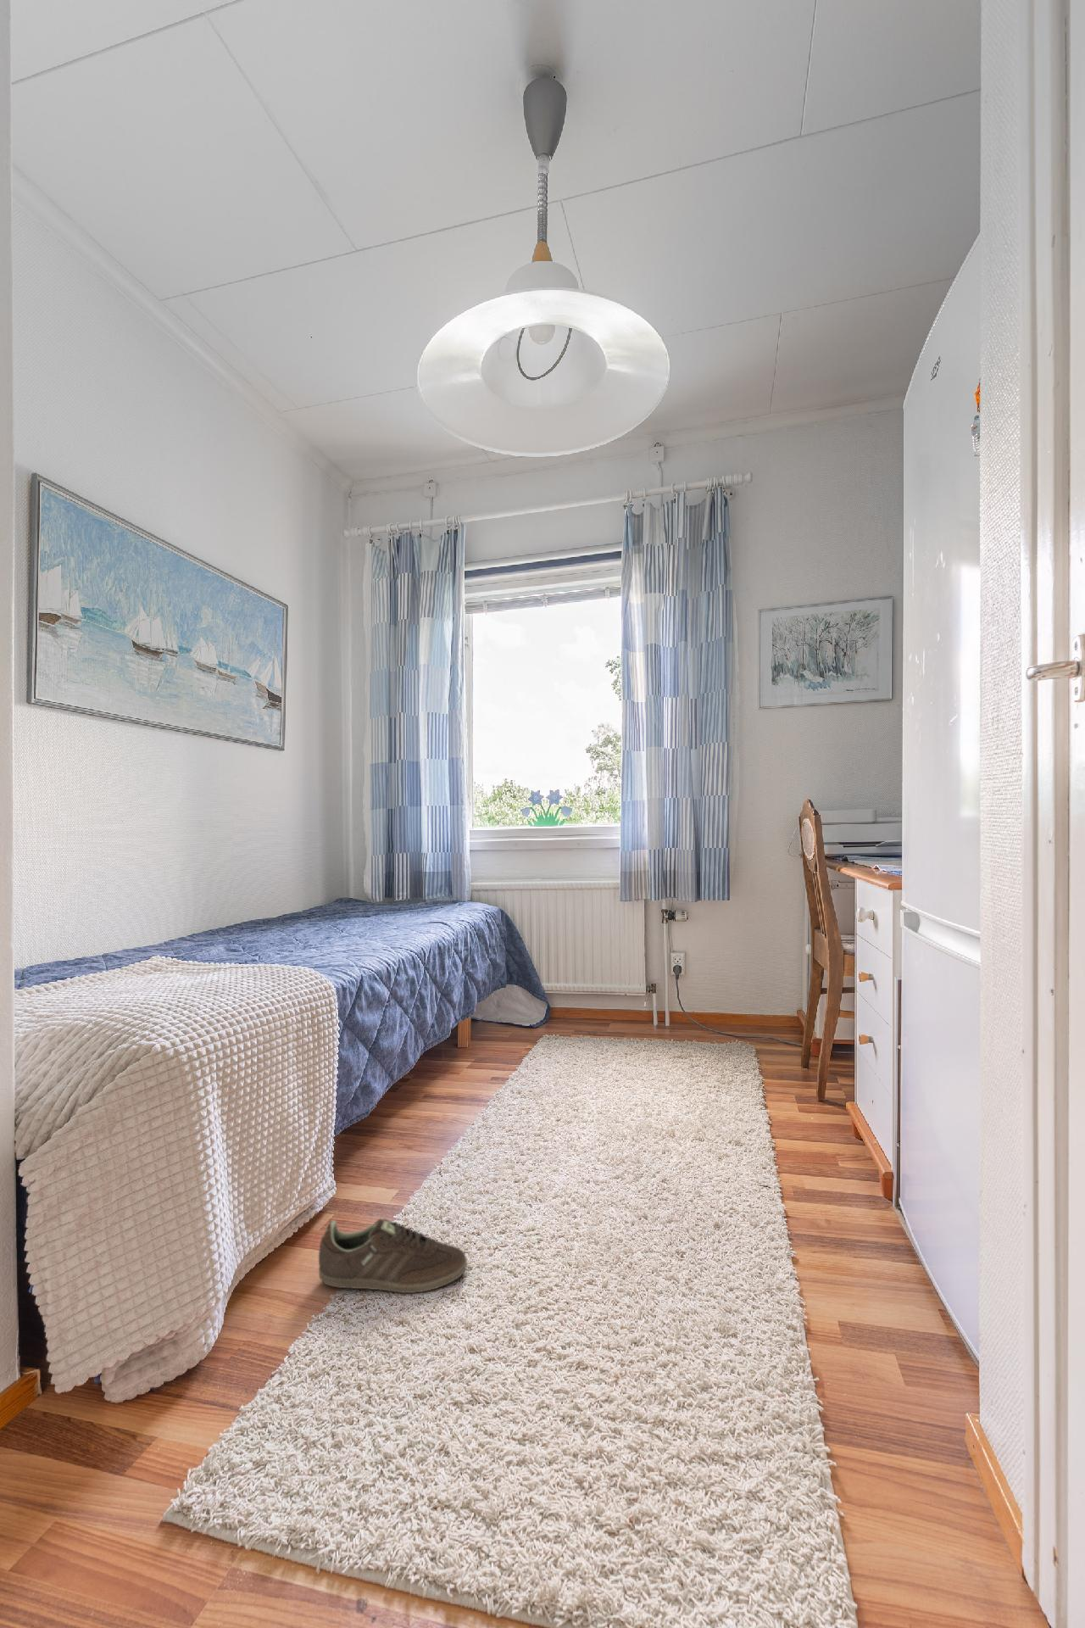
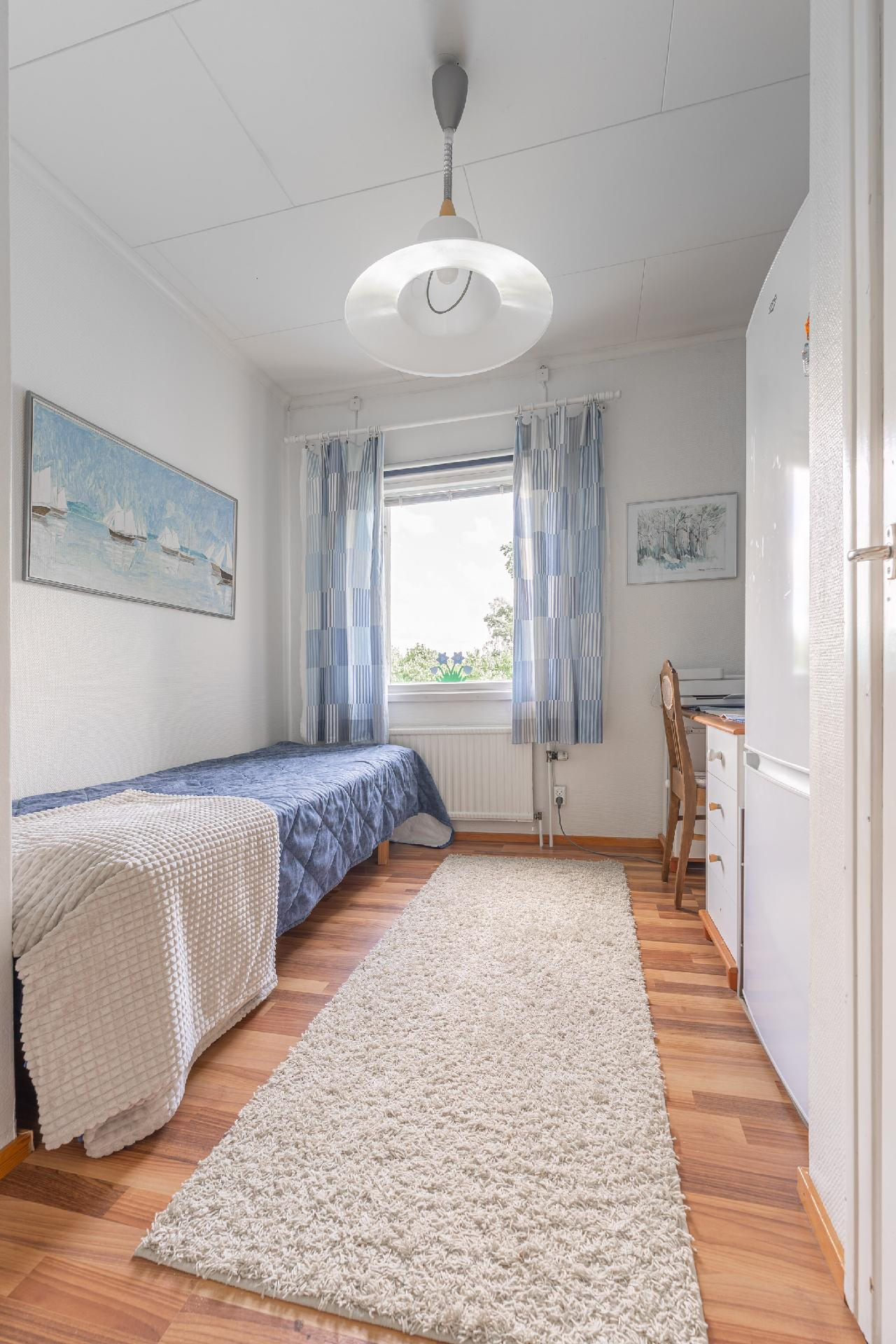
- sneaker [317,1217,467,1294]
